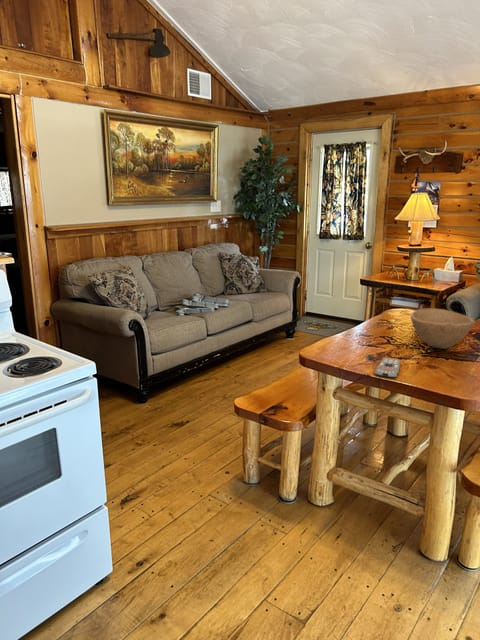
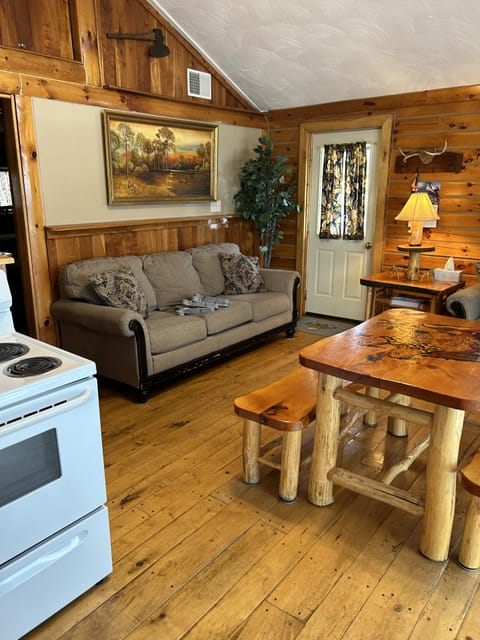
- remote control [374,357,401,379]
- bowl [410,307,476,350]
